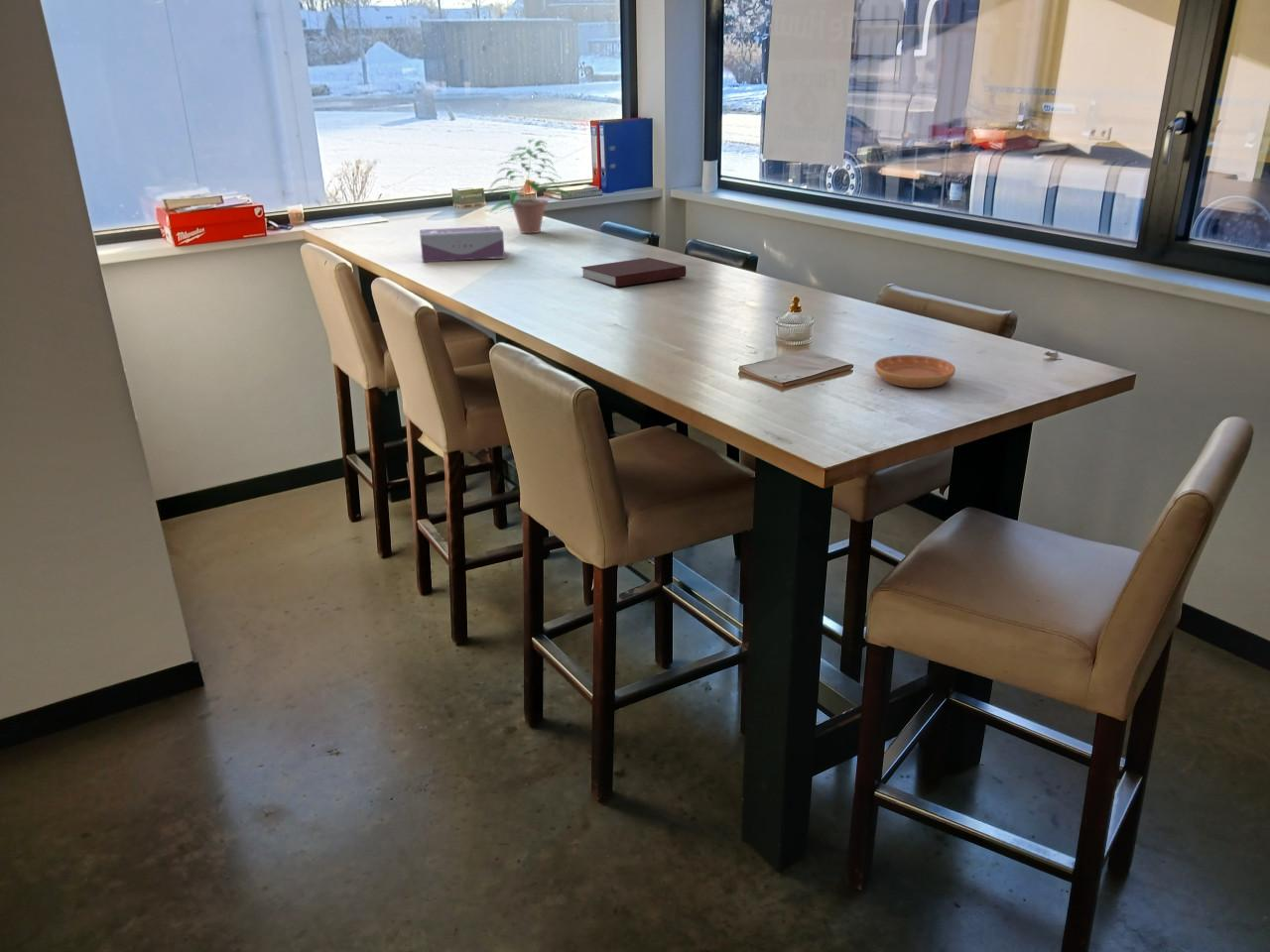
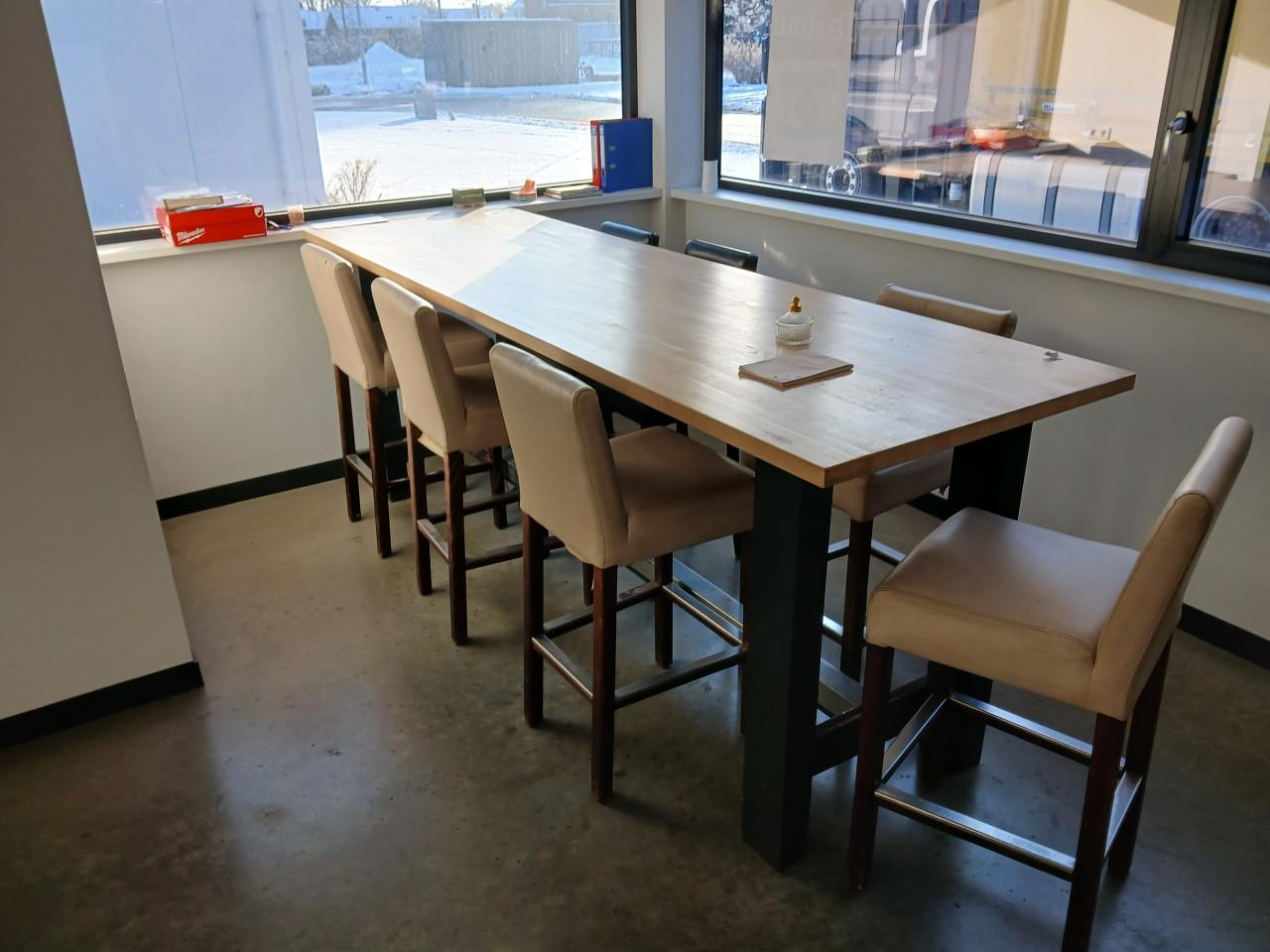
- saucer [873,354,956,389]
- notebook [580,257,687,288]
- potted plant [485,138,572,234]
- tissue box [419,225,506,263]
